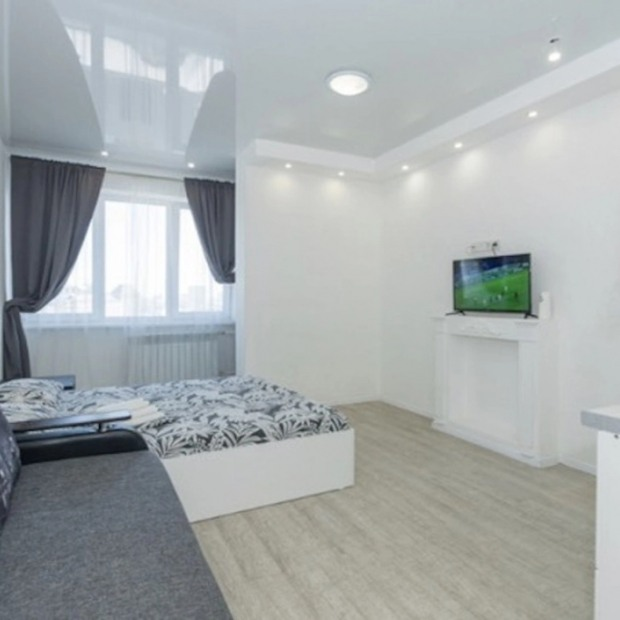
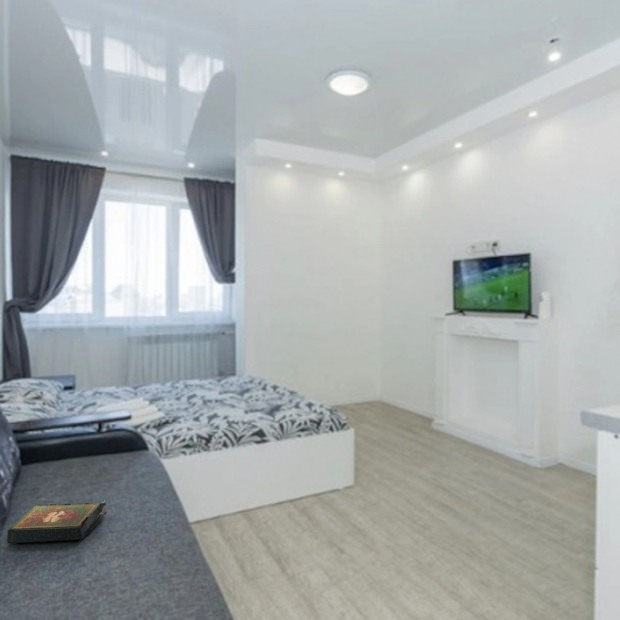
+ book [6,498,111,544]
